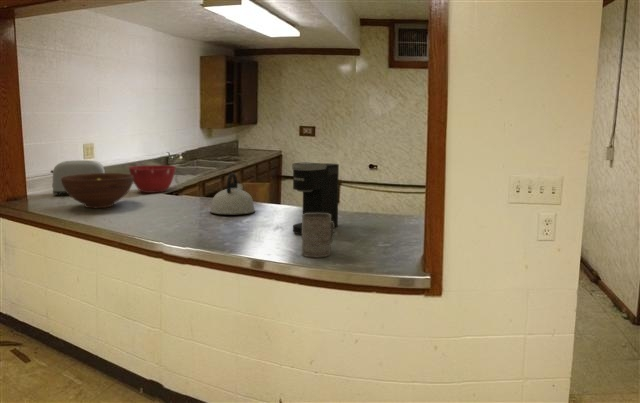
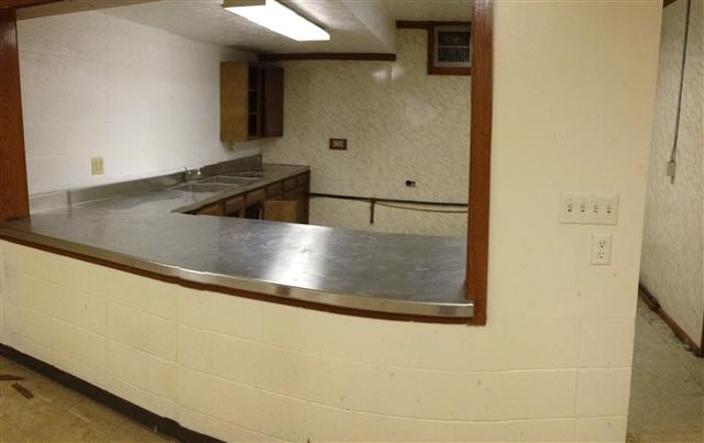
- toaster [50,159,106,196]
- coffee maker [291,161,340,235]
- kettle [209,172,256,215]
- mixing bowl [127,164,177,194]
- mug [301,213,335,258]
- fruit bowl [61,172,134,209]
